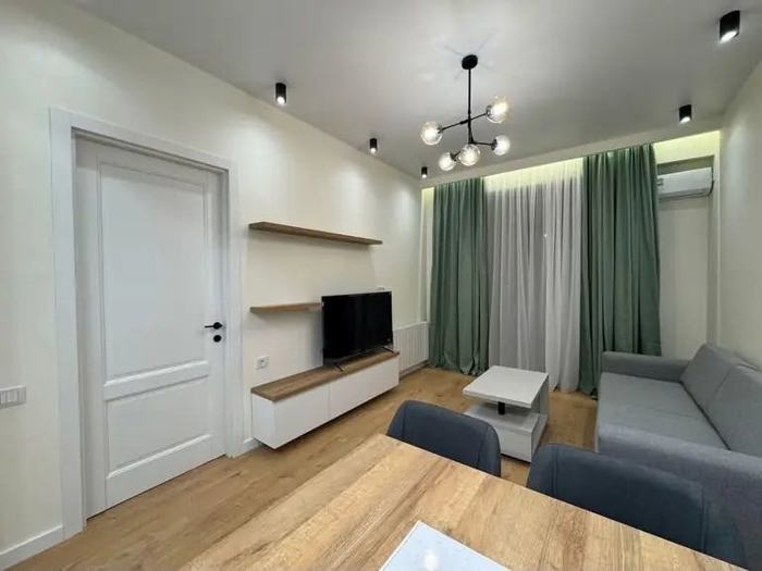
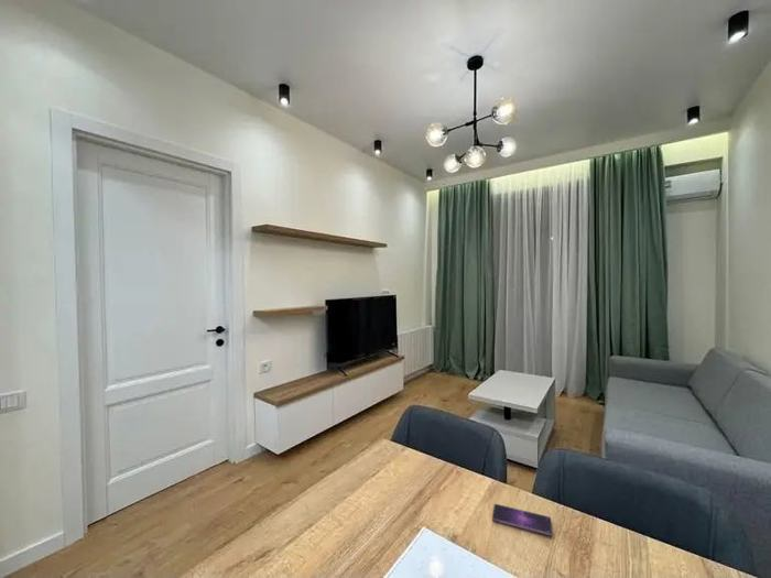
+ smartphone [491,503,553,536]
